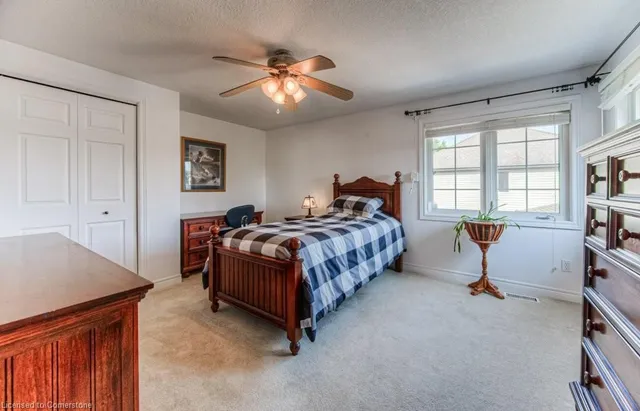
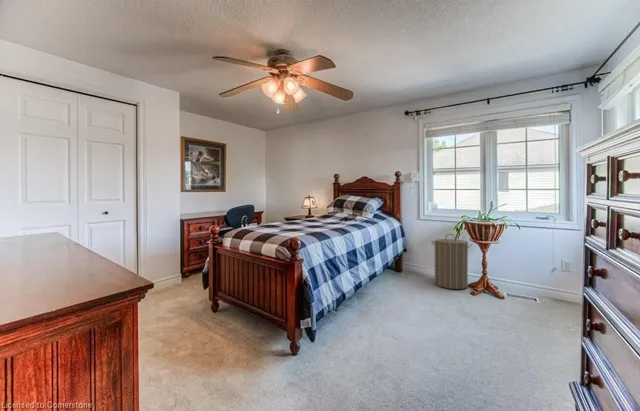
+ laundry hamper [430,233,473,290]
